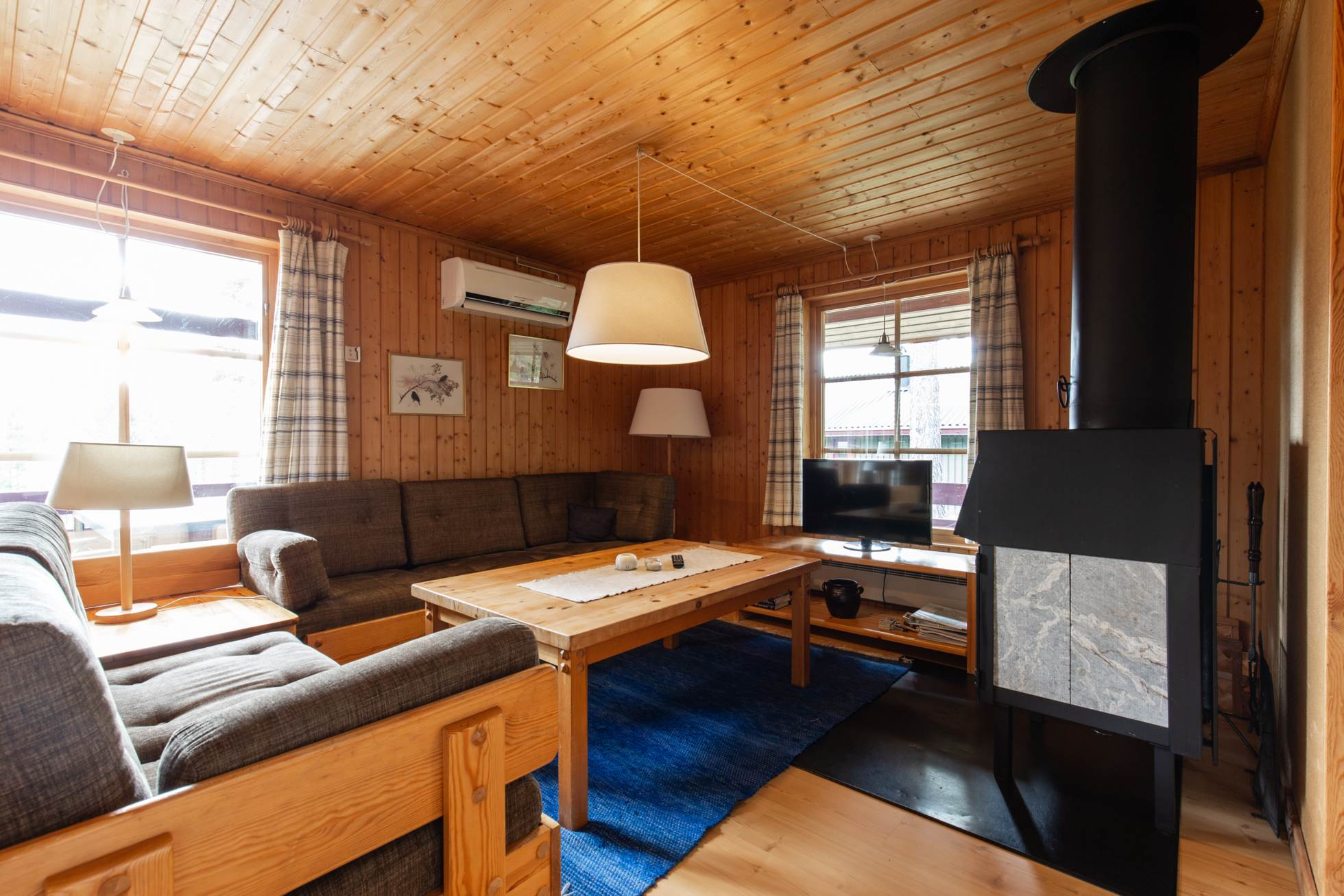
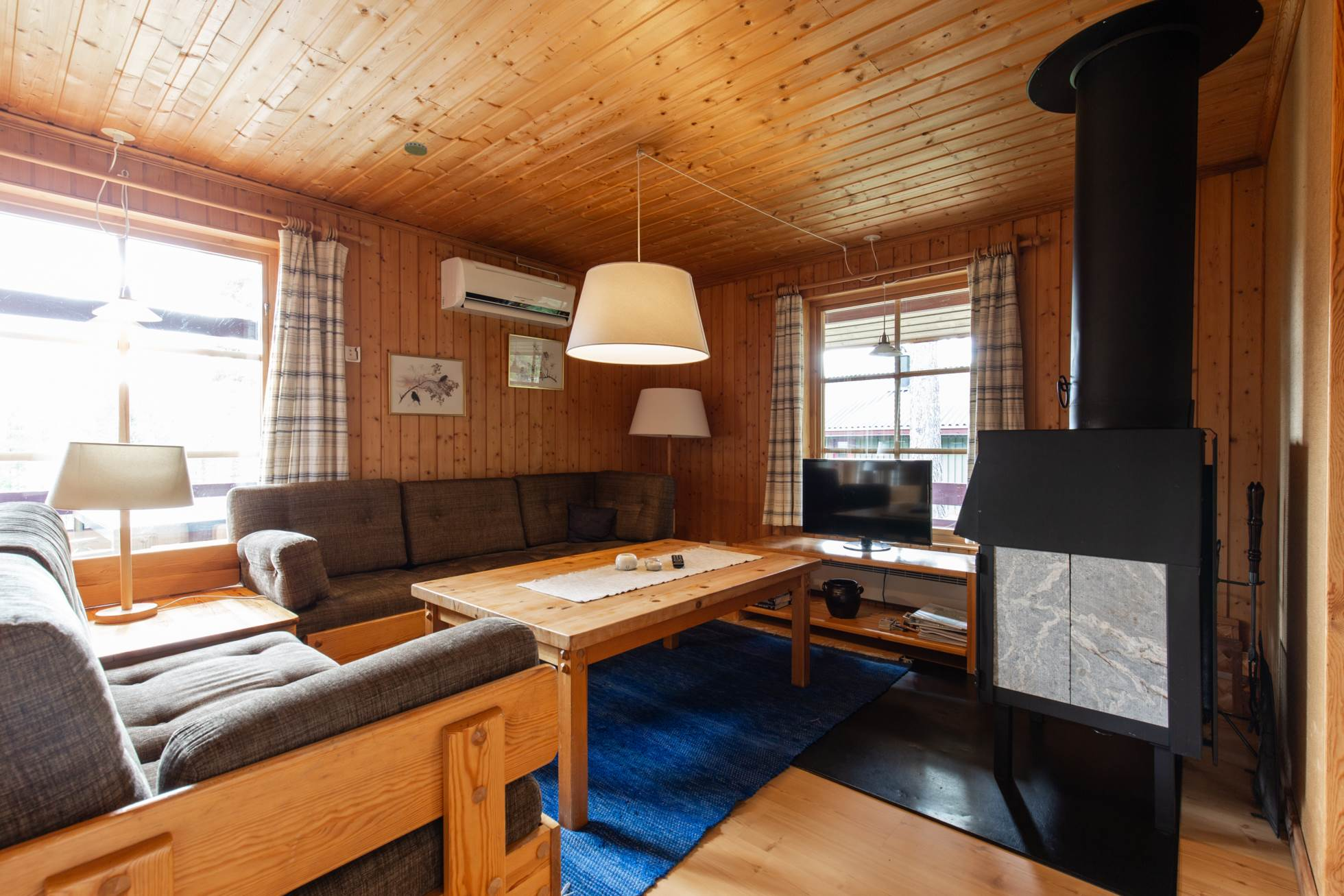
+ smoke detector [404,141,428,156]
